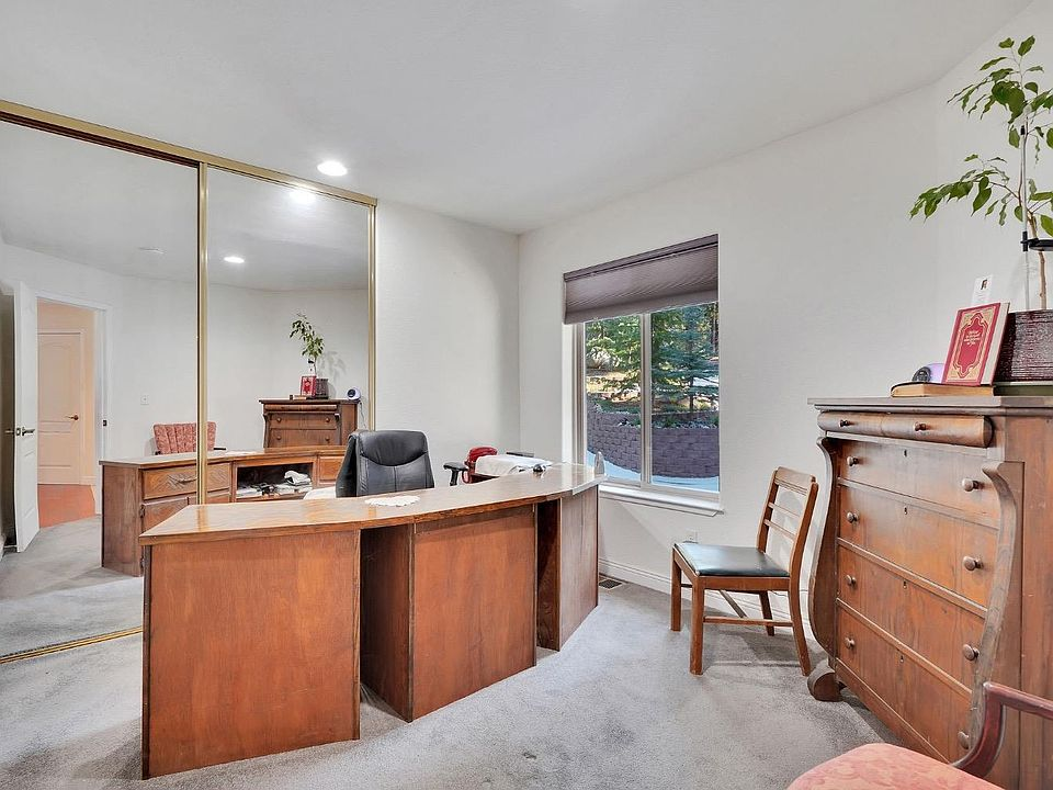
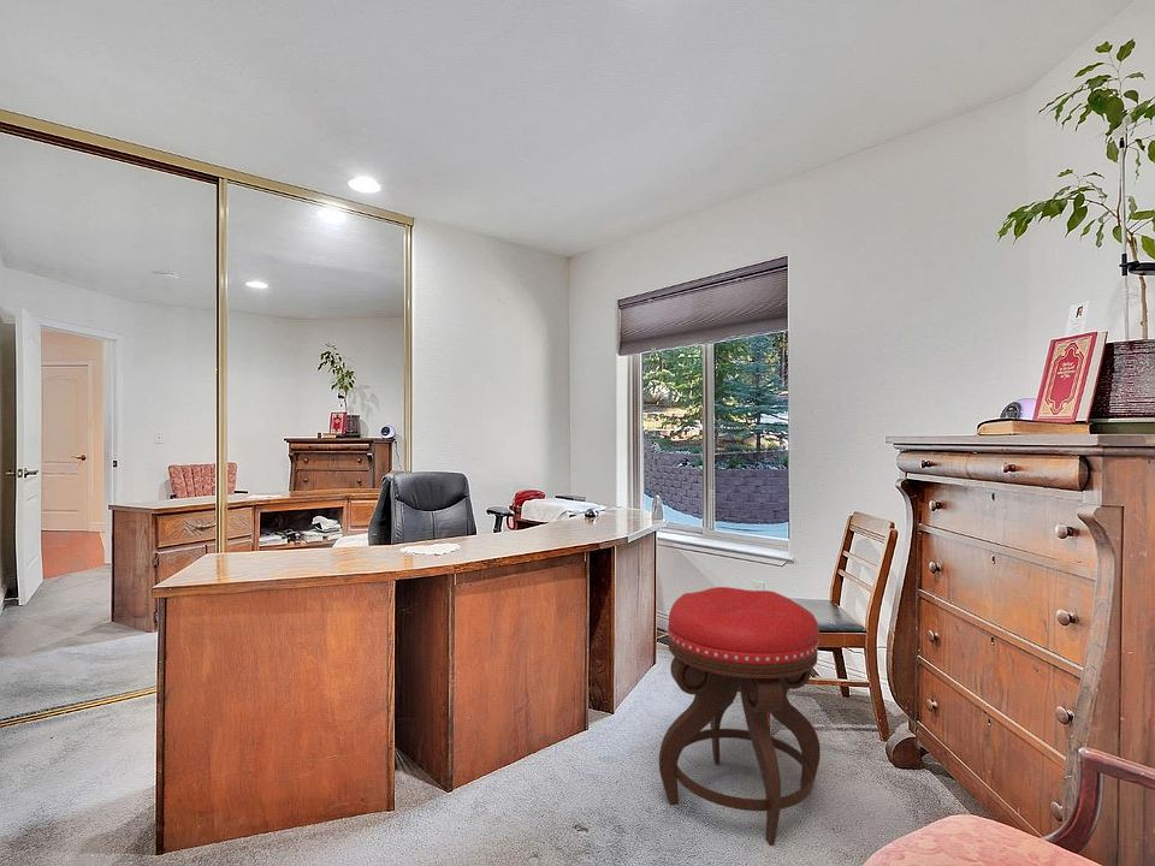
+ stool [658,586,822,847]
